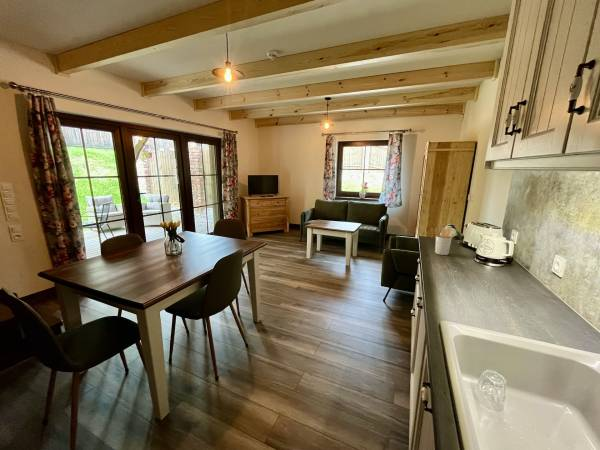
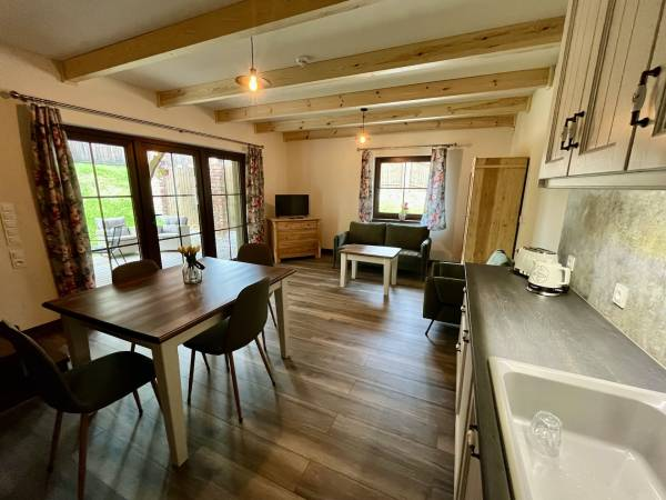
- utensil holder [434,226,457,256]
